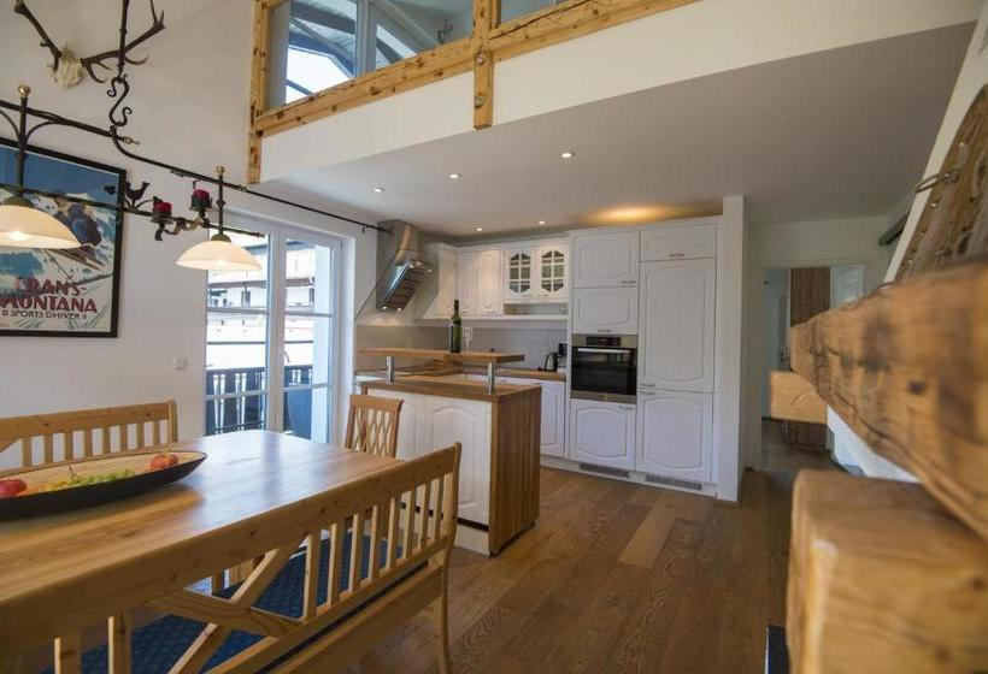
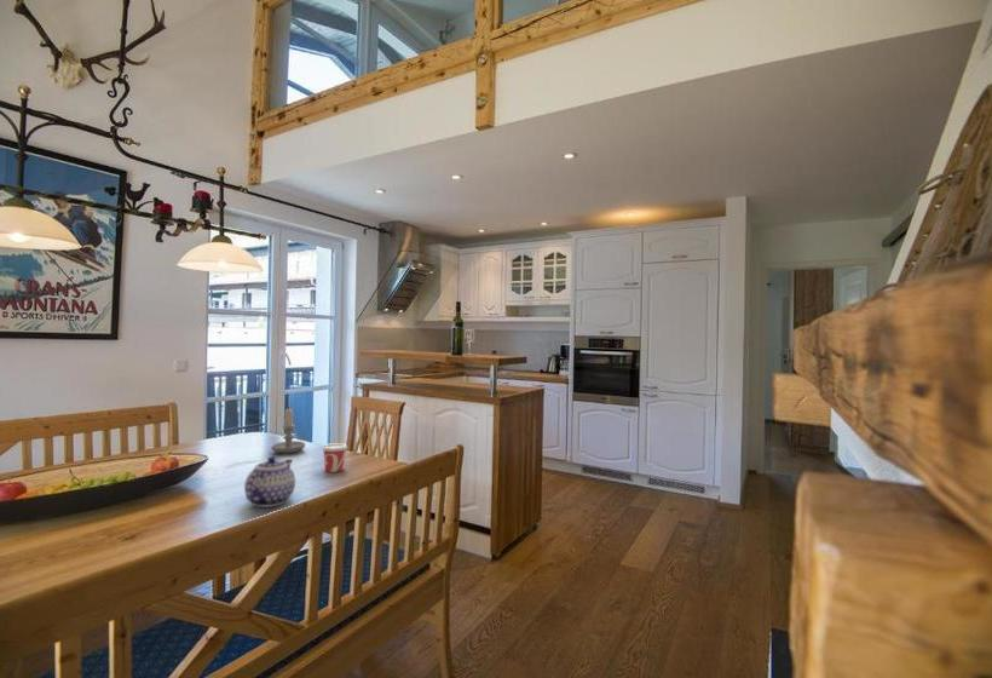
+ cup [321,442,348,473]
+ candle [270,407,306,454]
+ teapot [243,455,296,508]
